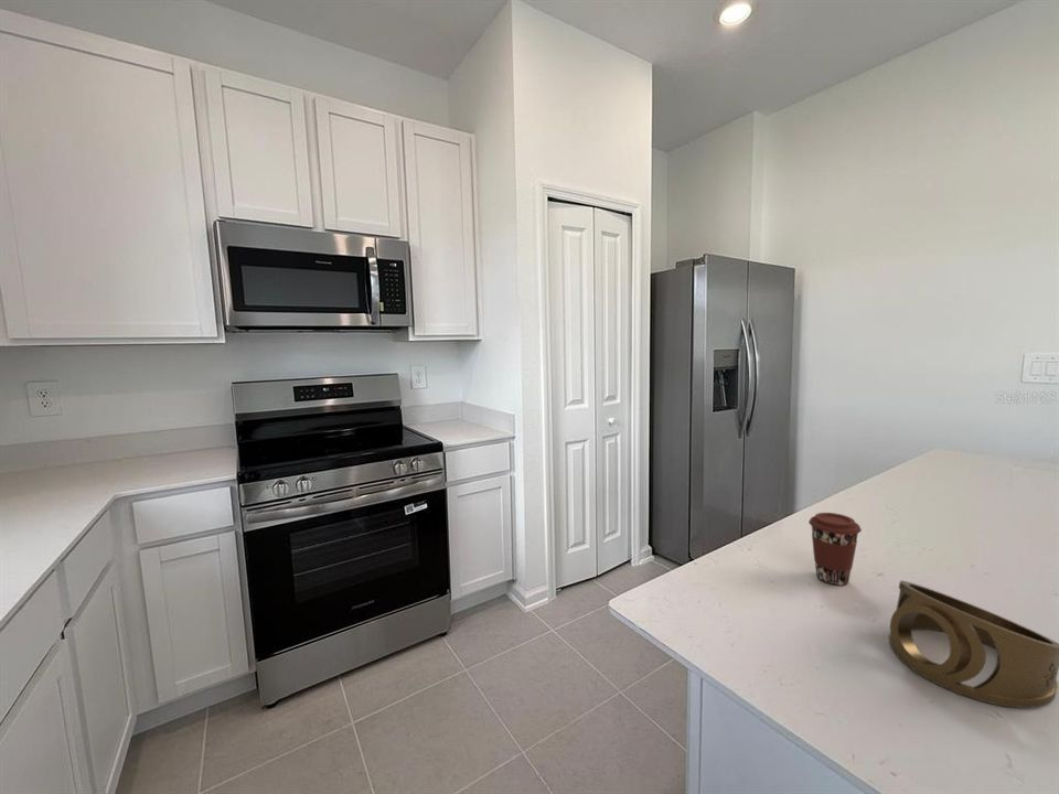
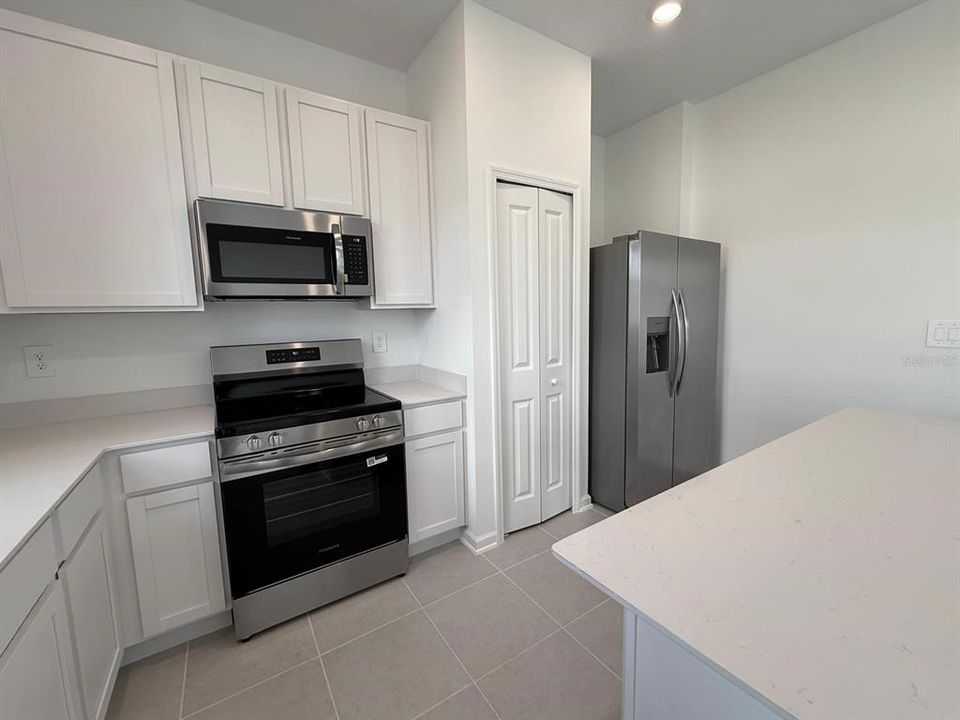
- coffee cup [807,512,863,587]
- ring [888,580,1059,709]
